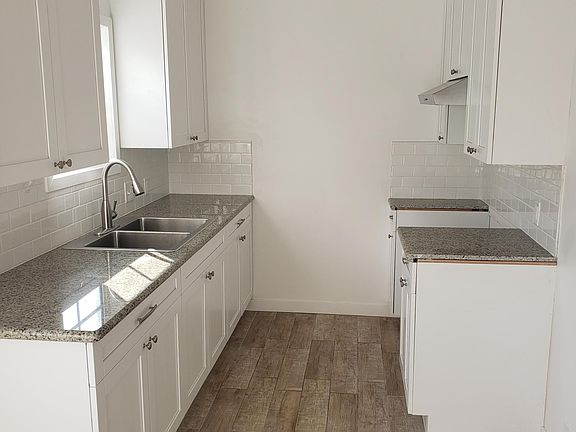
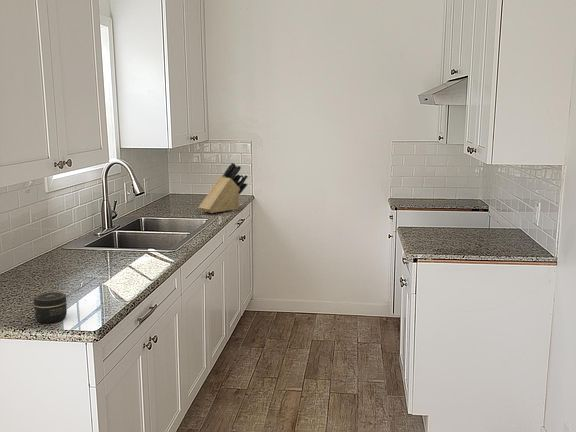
+ knife block [198,162,249,214]
+ jar [33,291,68,324]
